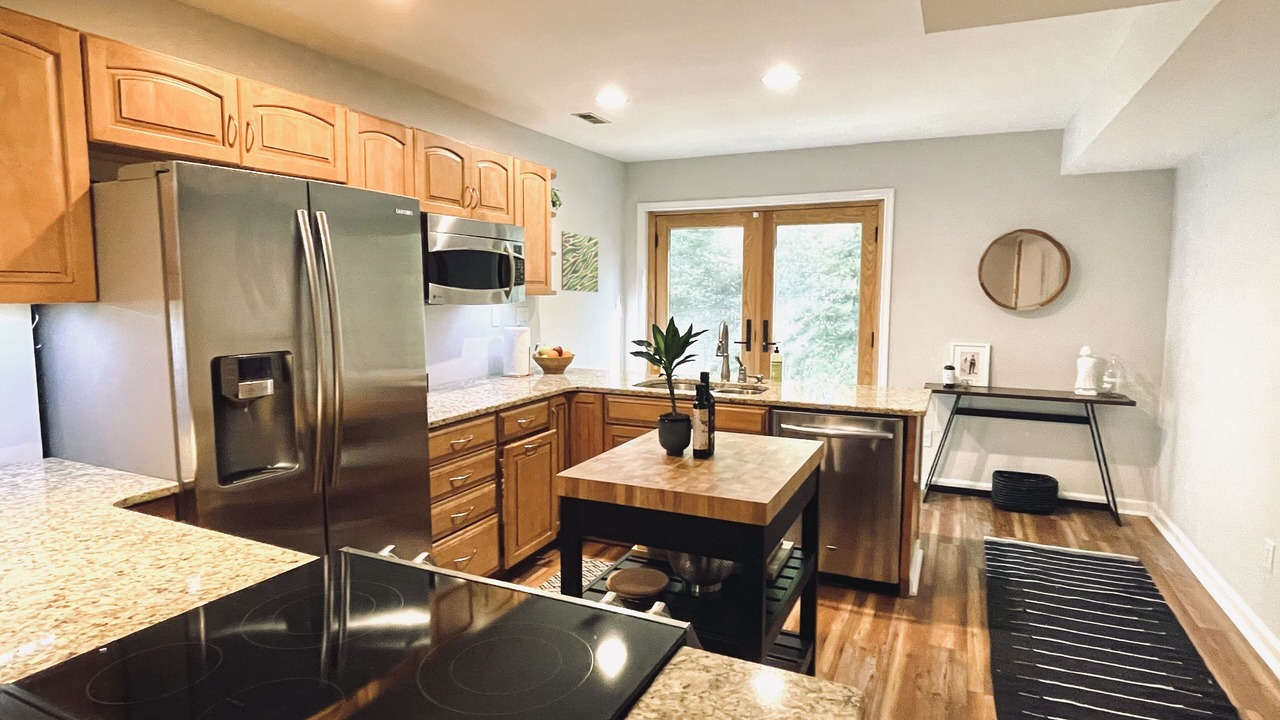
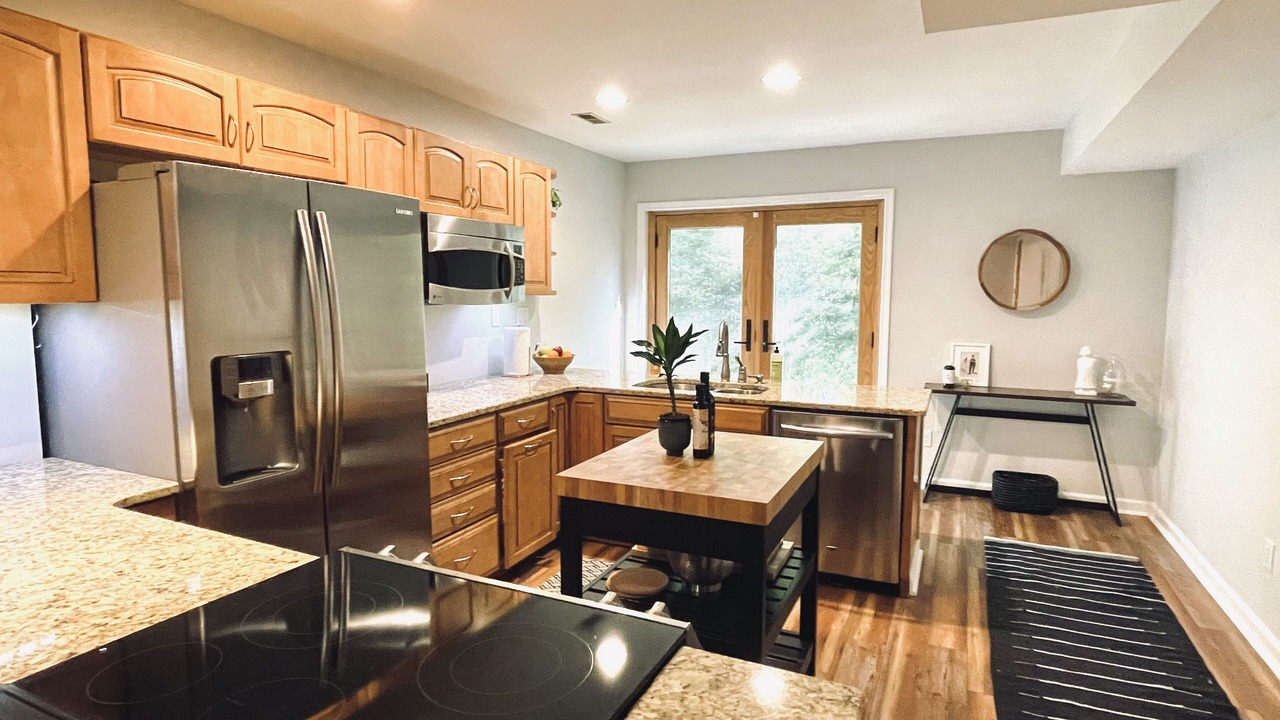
- wall art [561,230,599,293]
